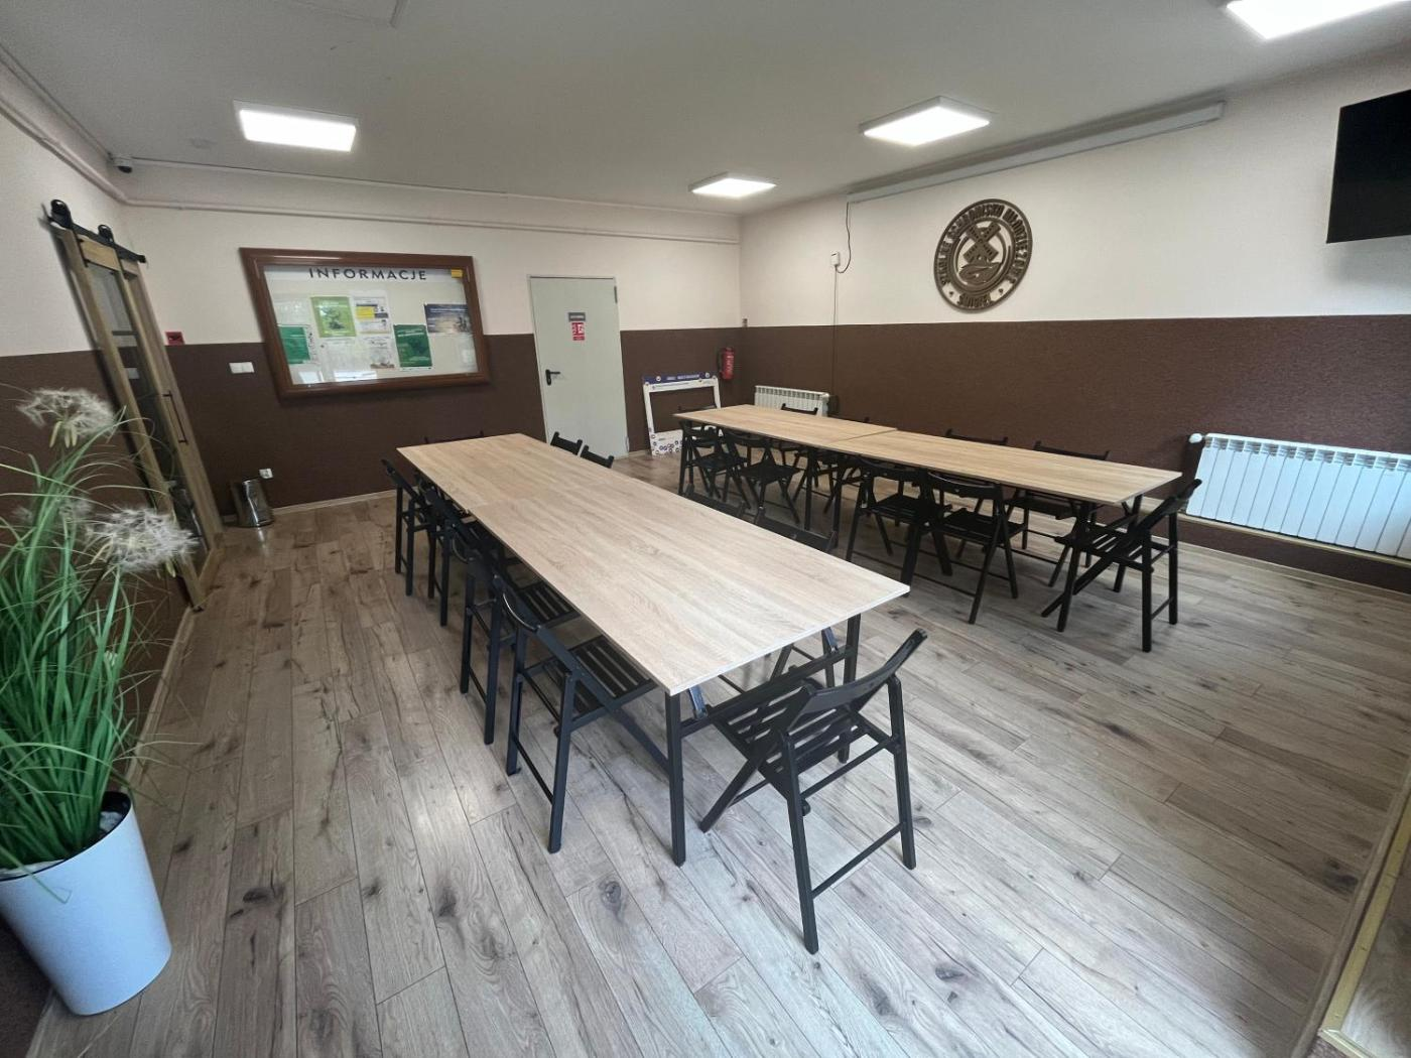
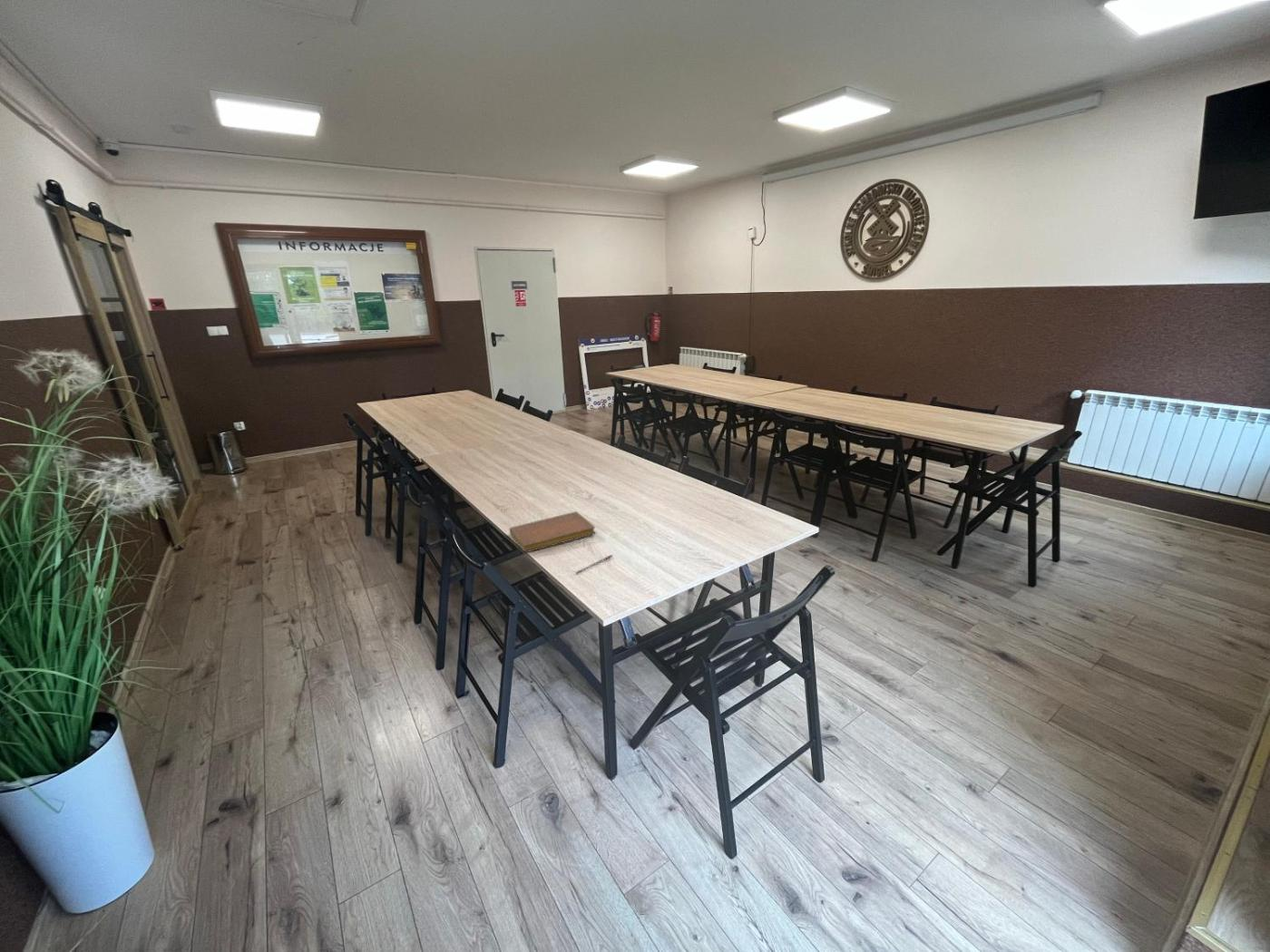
+ notebook [509,510,597,553]
+ pen [575,554,614,575]
